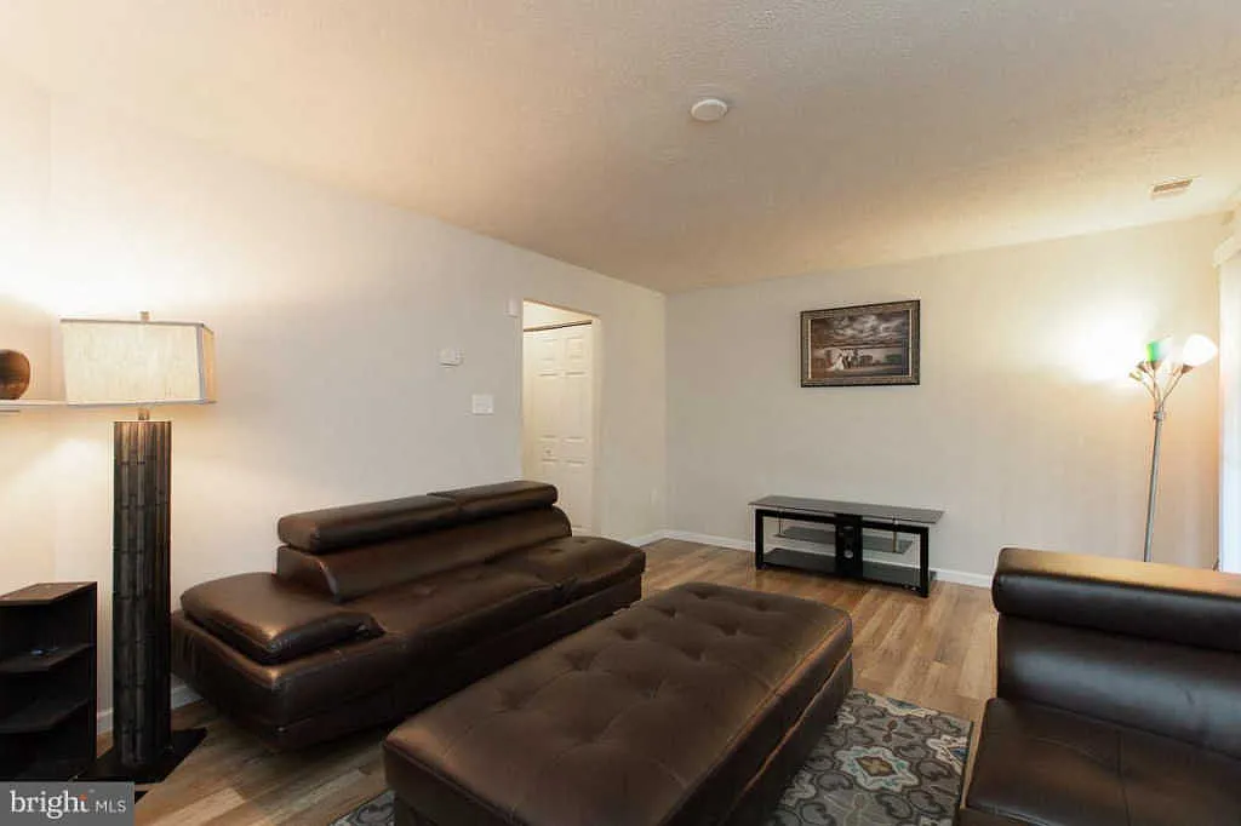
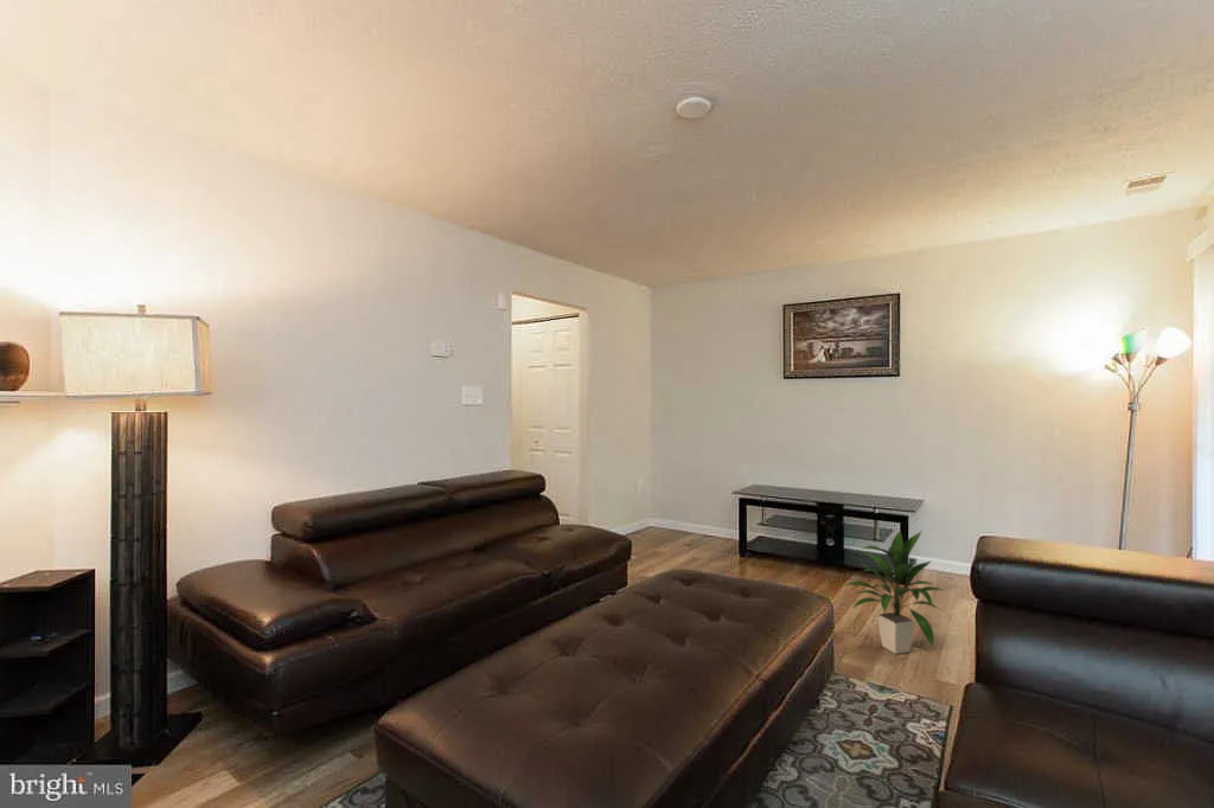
+ indoor plant [842,530,945,655]
